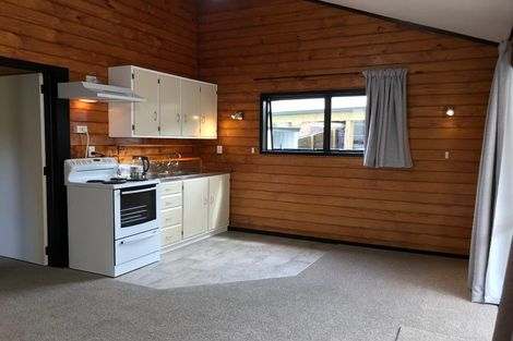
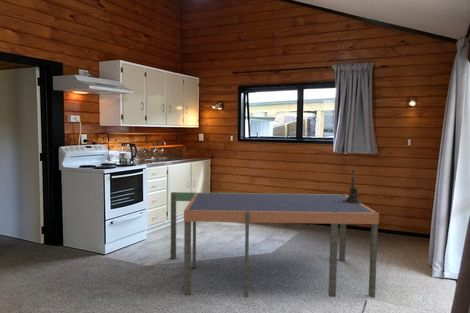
+ dining table [170,191,380,298]
+ candle holder [342,166,363,204]
